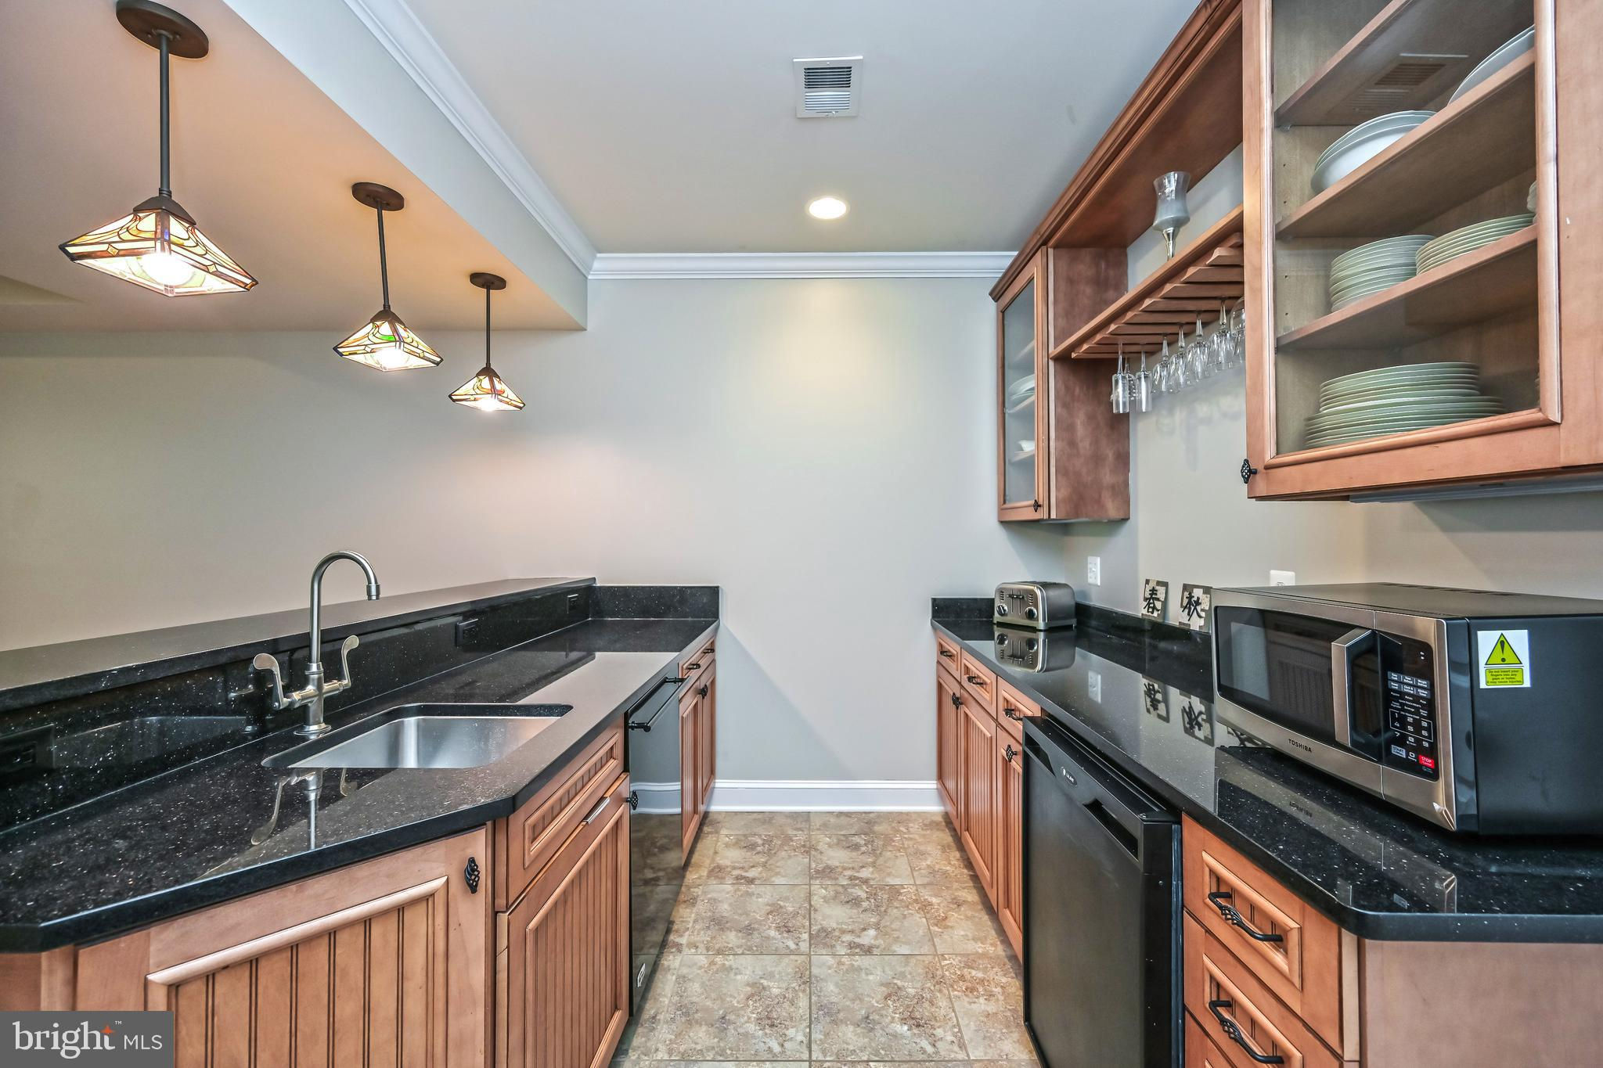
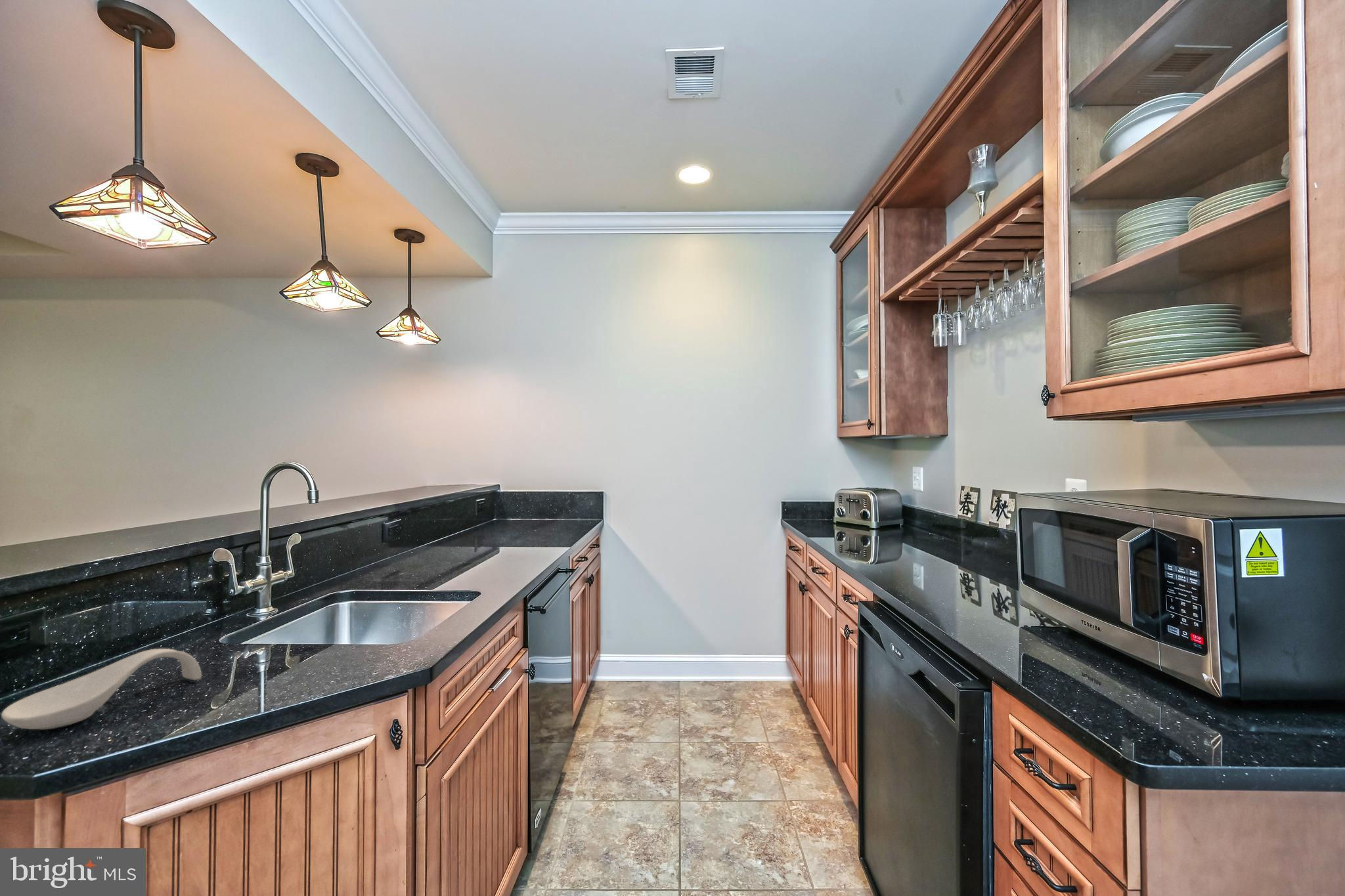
+ spoon rest [1,648,202,730]
